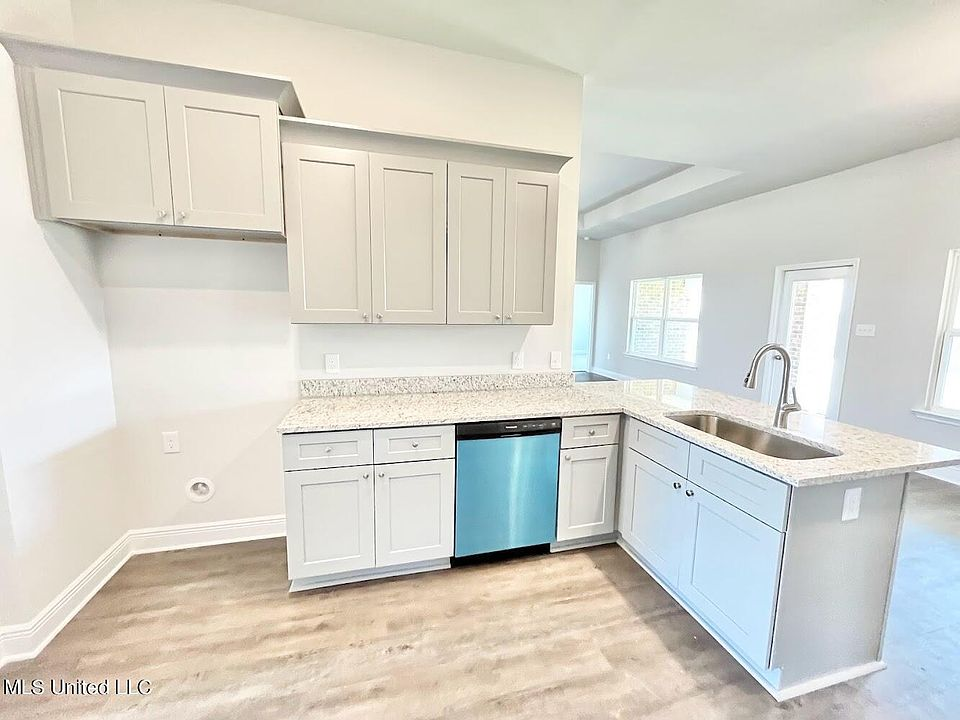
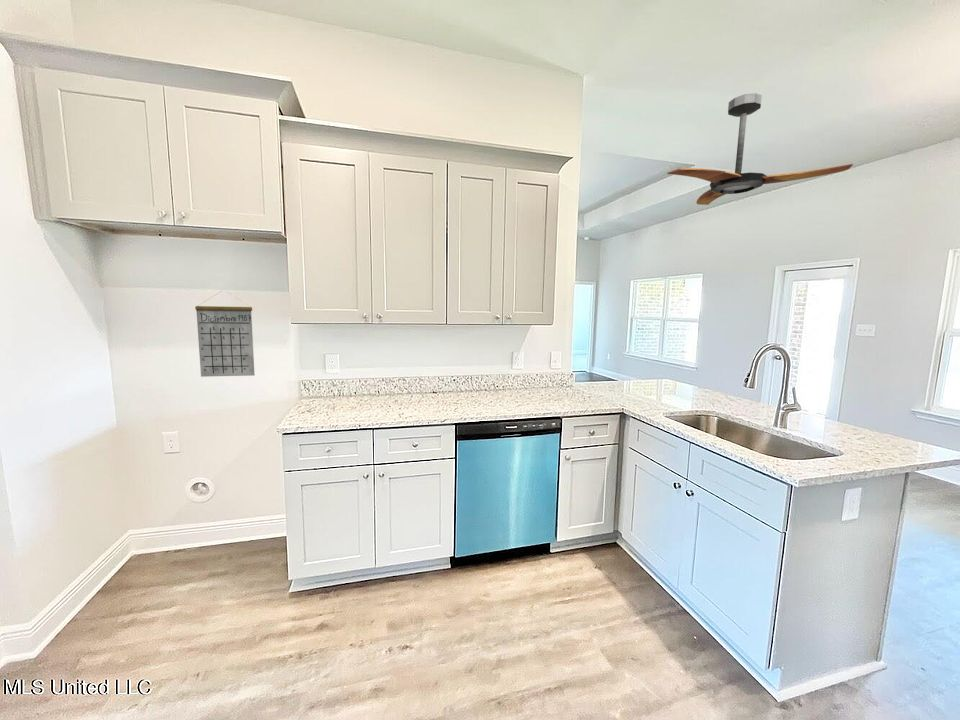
+ ceiling fan [666,92,854,206]
+ calendar [194,291,256,378]
